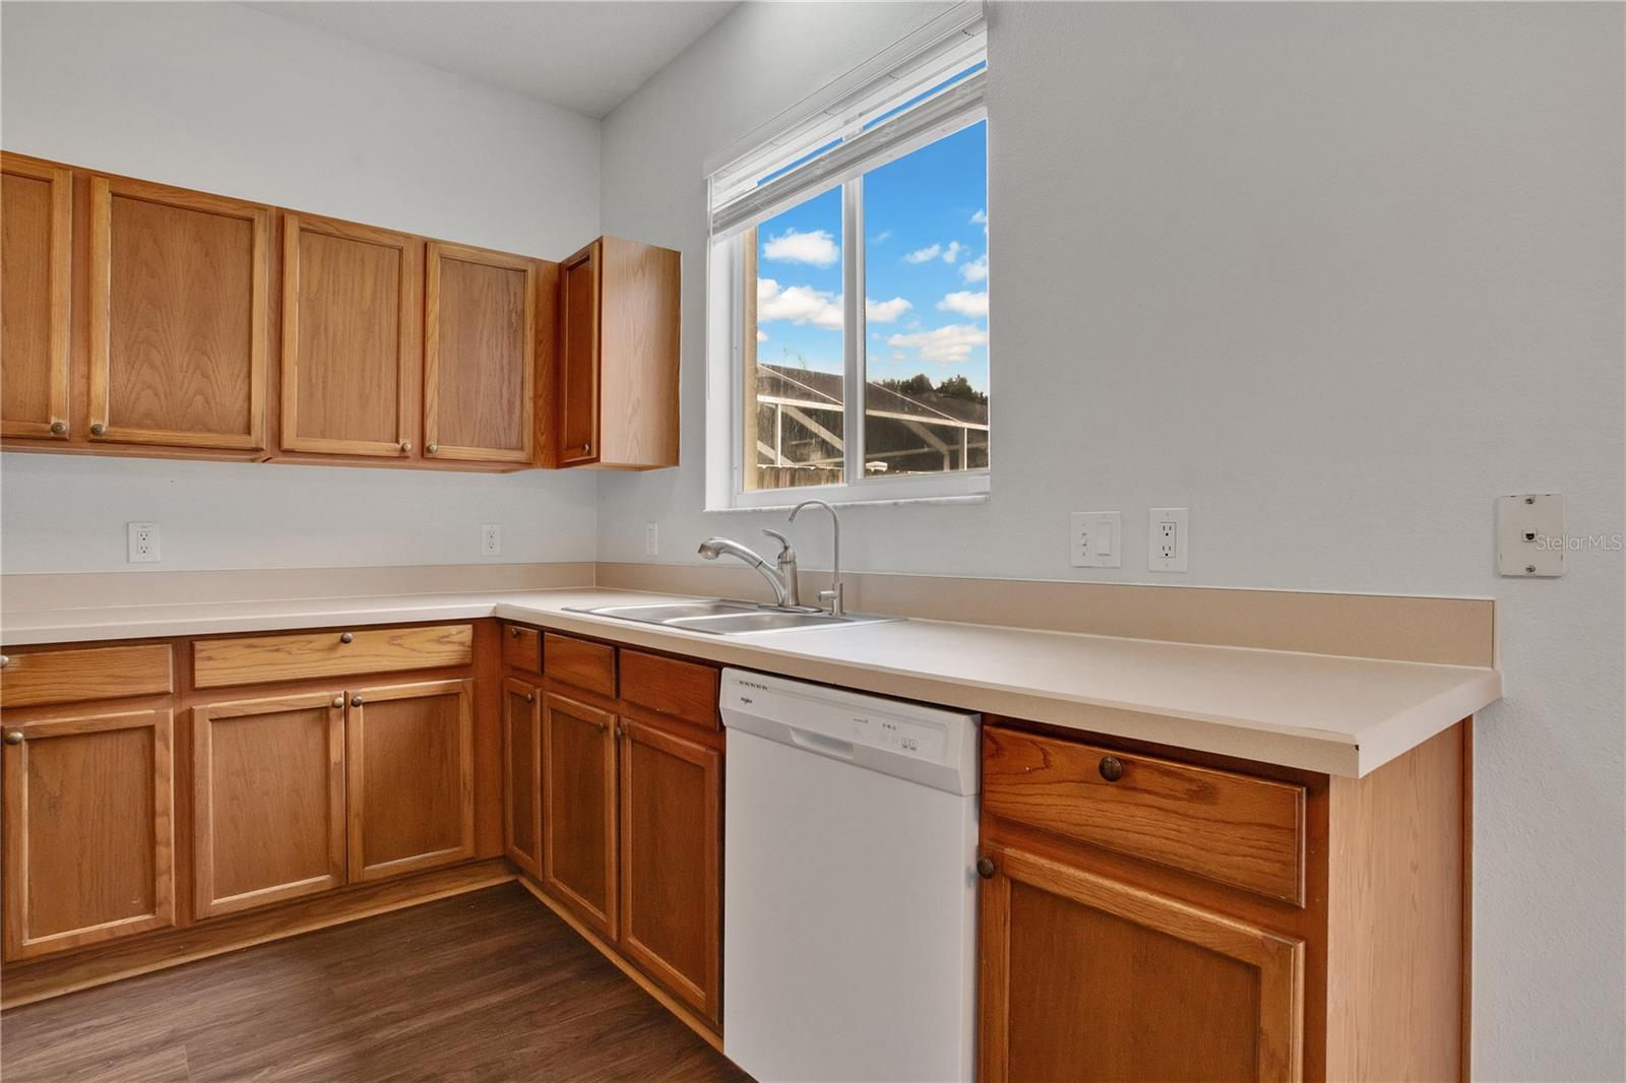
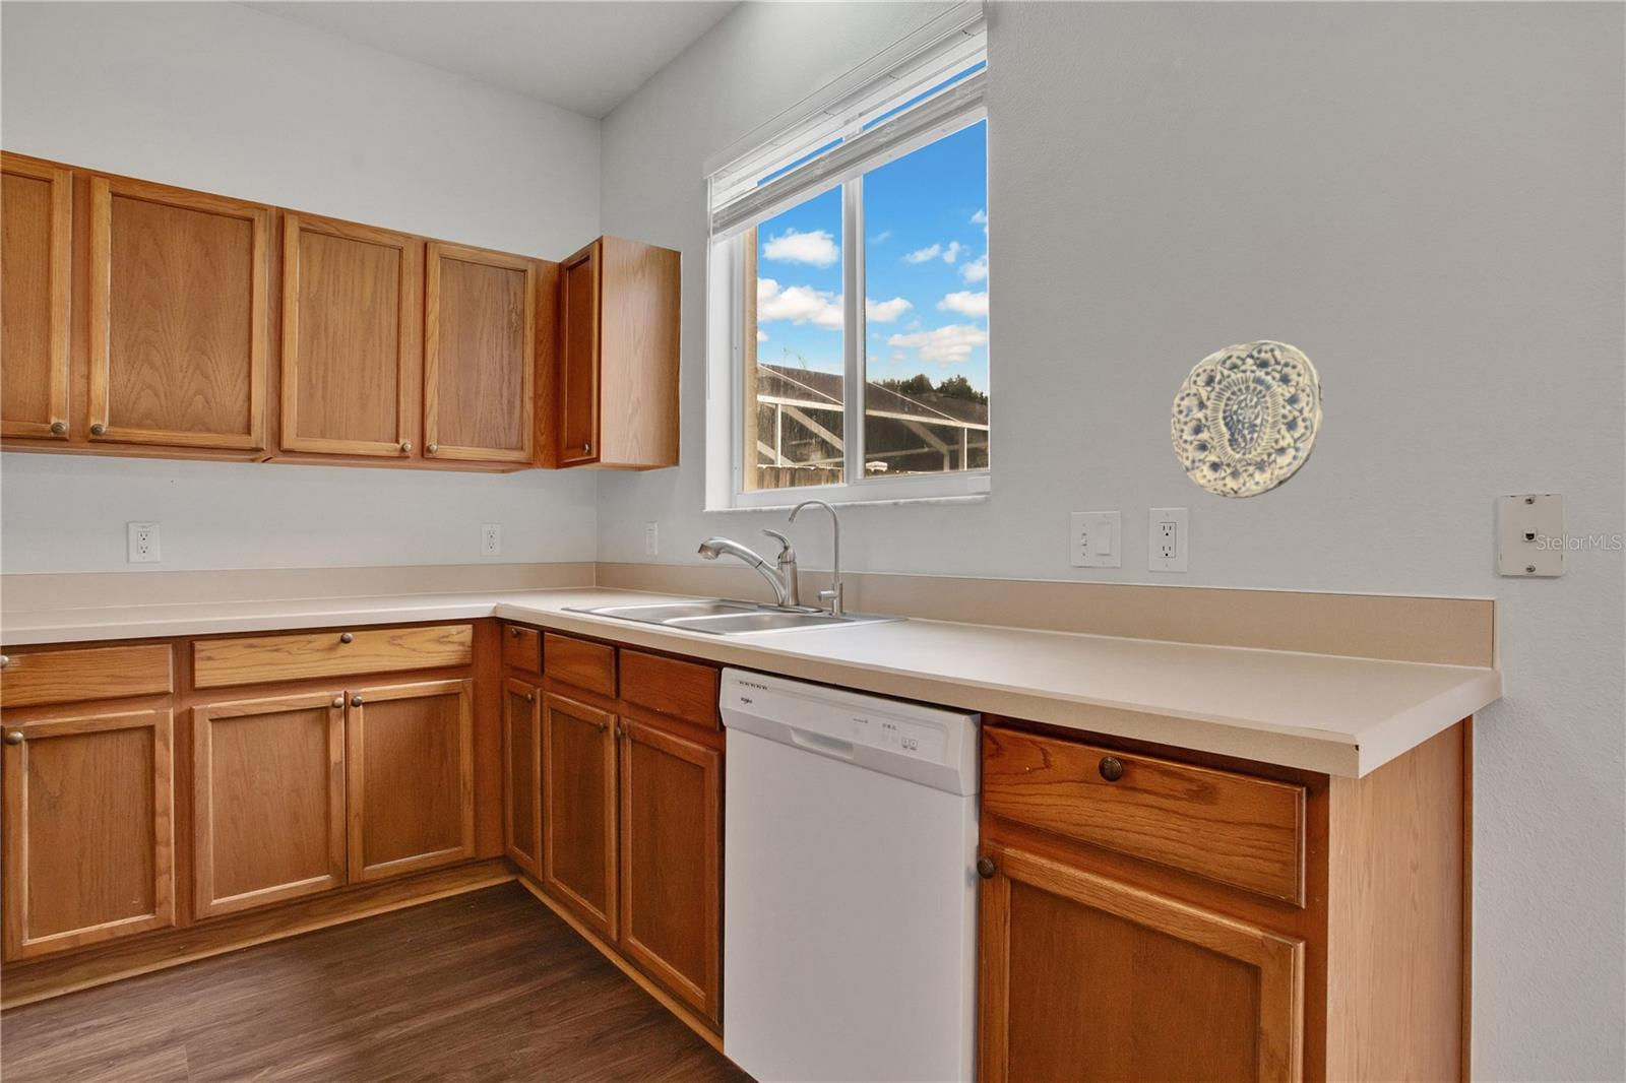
+ decorative plate [1170,340,1324,499]
